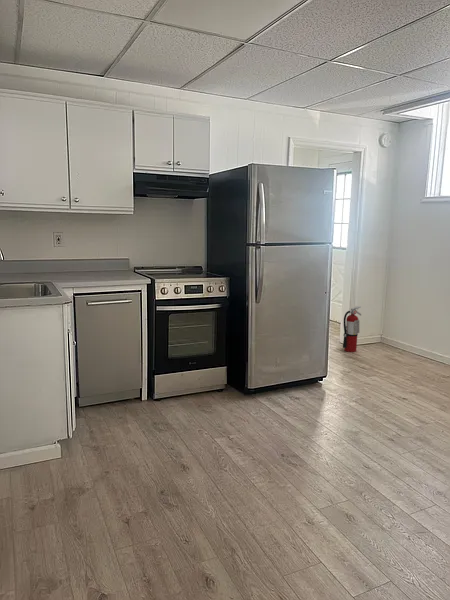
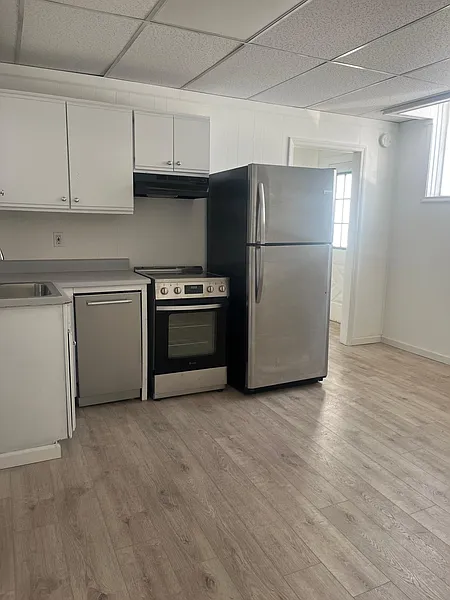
- fire extinguisher [342,305,362,353]
